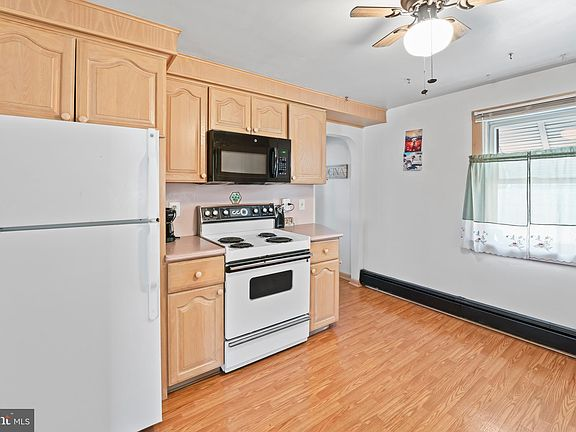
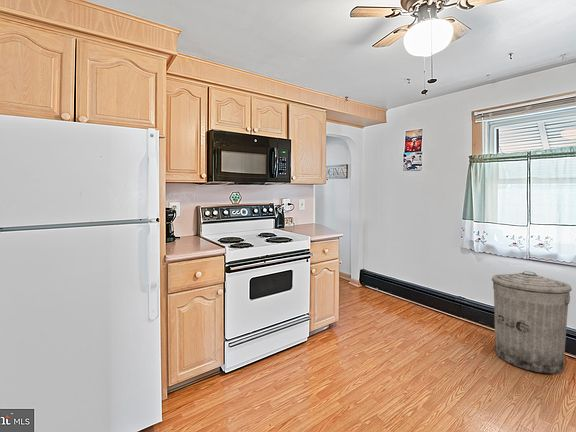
+ trash can [491,270,573,374]
